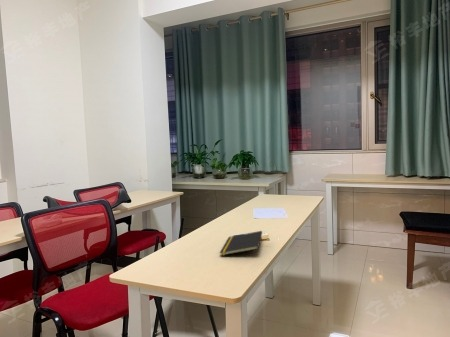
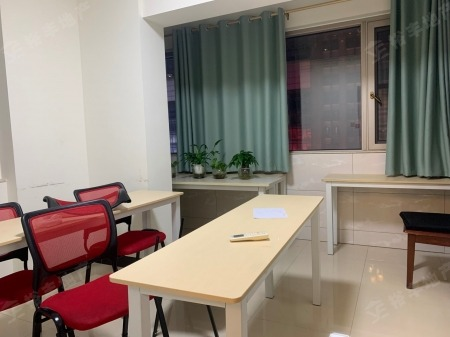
- notepad [219,230,263,257]
